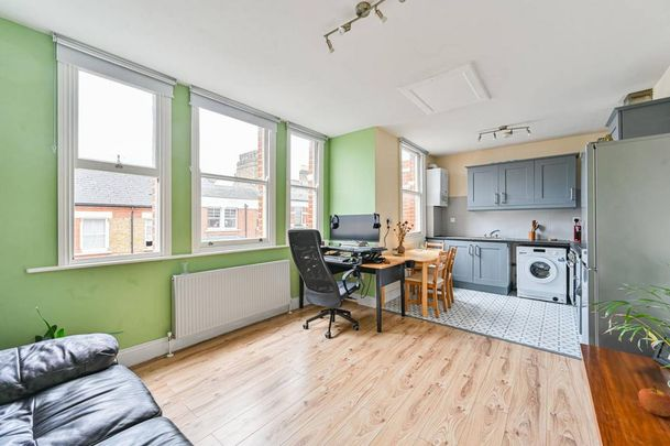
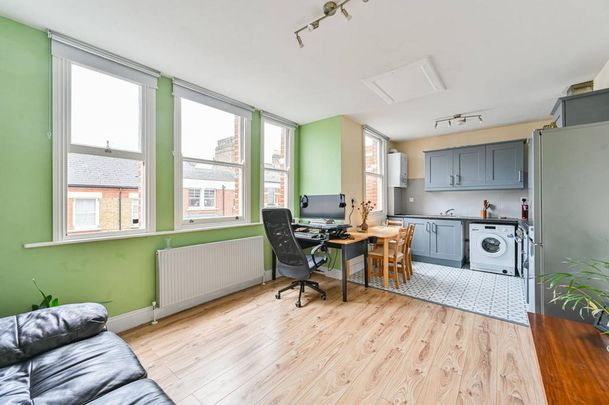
- apple [638,385,670,417]
